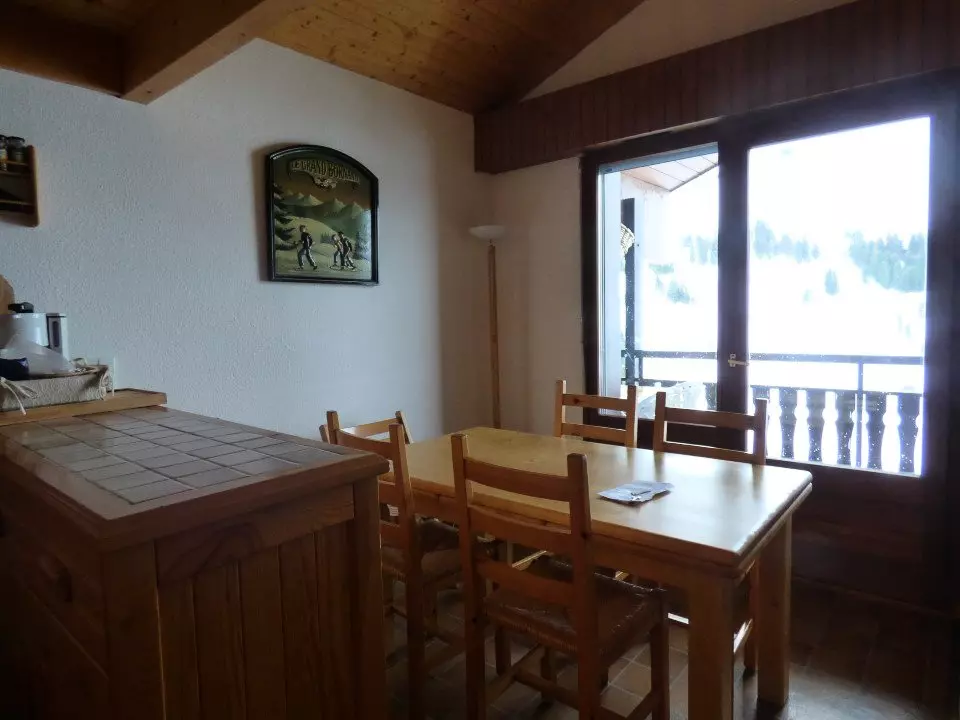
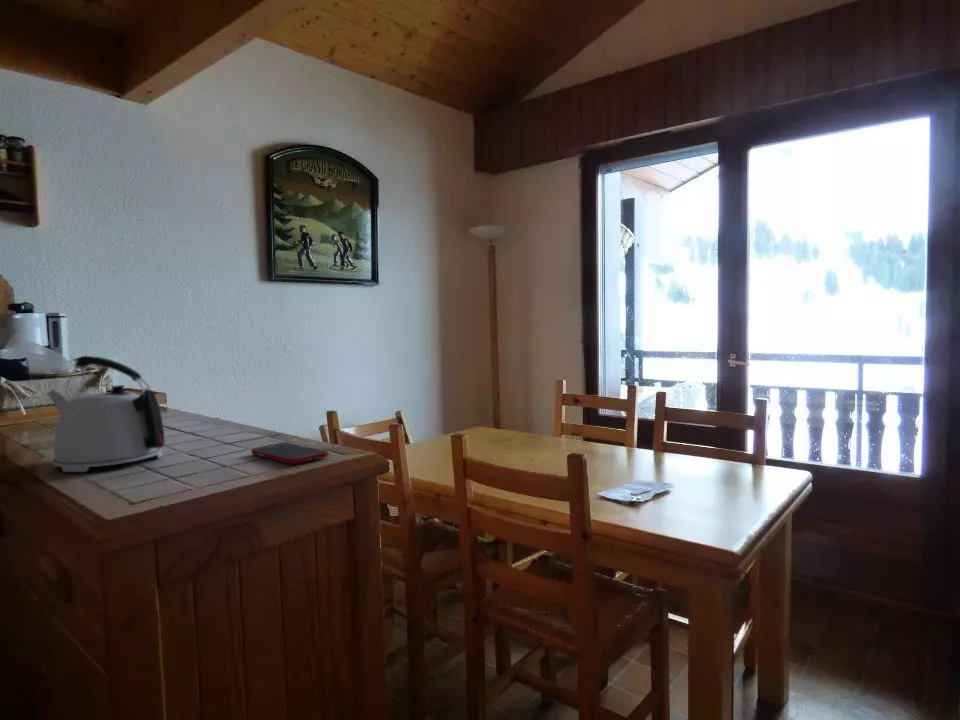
+ kettle [46,355,166,473]
+ cell phone [250,442,330,465]
